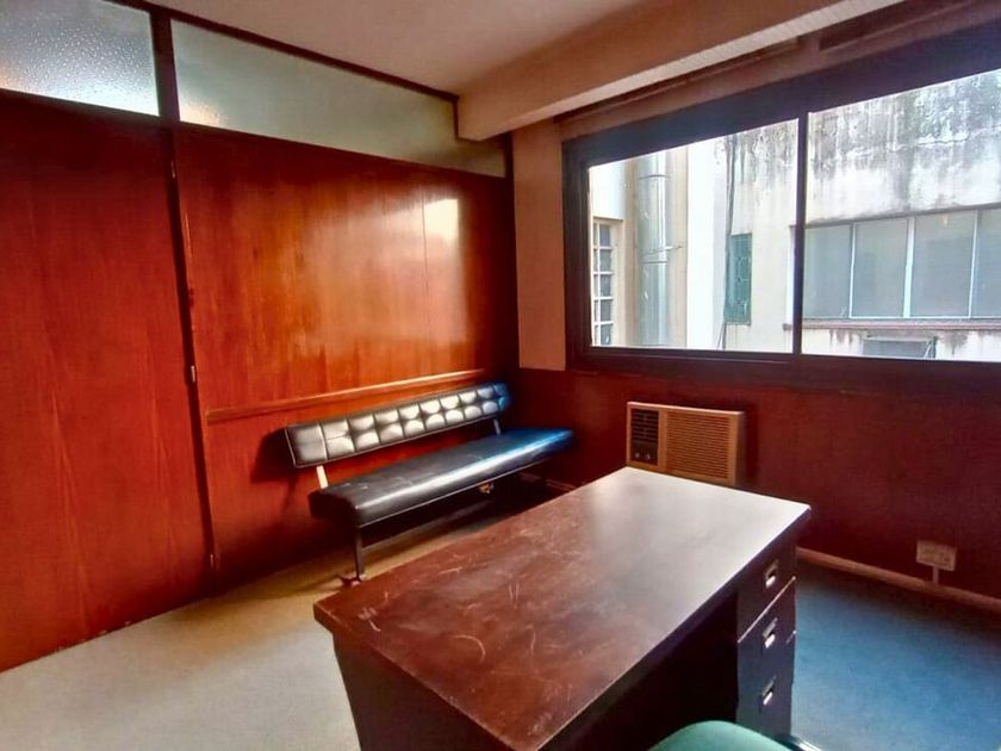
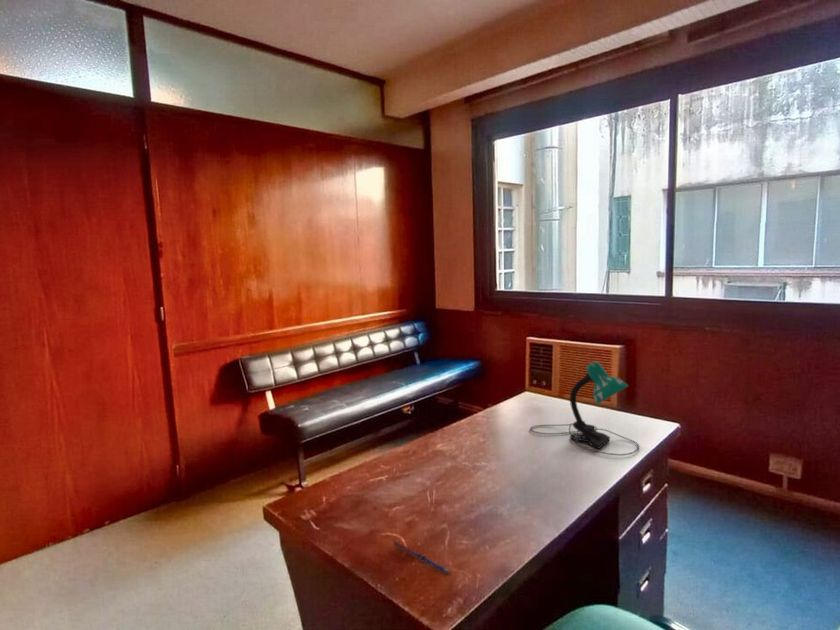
+ desk lamp [529,361,640,456]
+ pen [392,540,451,575]
